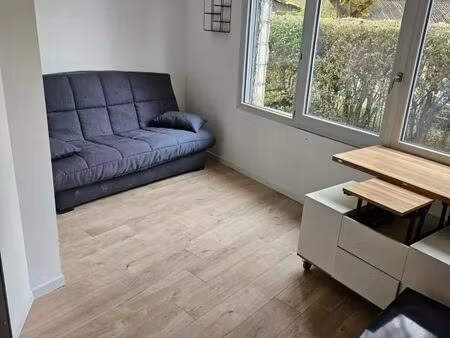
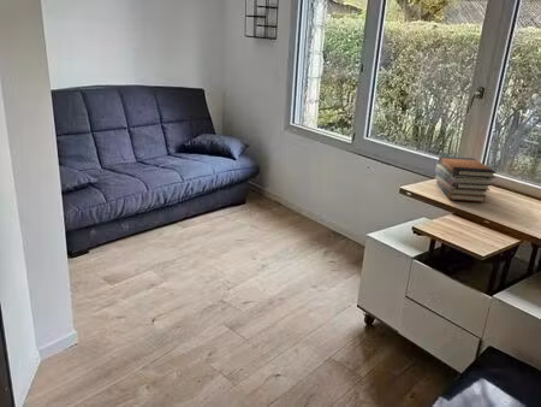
+ book stack [434,155,498,204]
